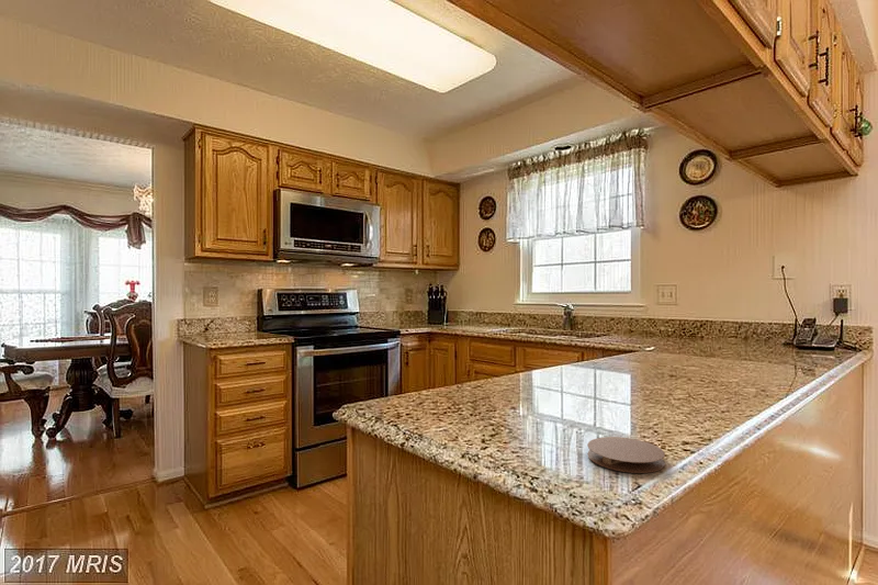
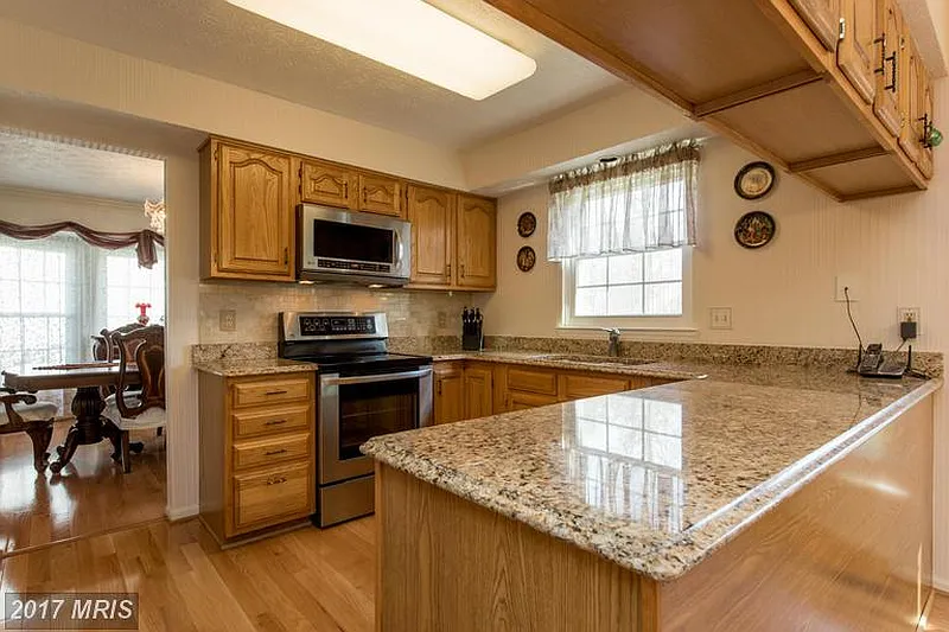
- coaster [586,436,666,474]
